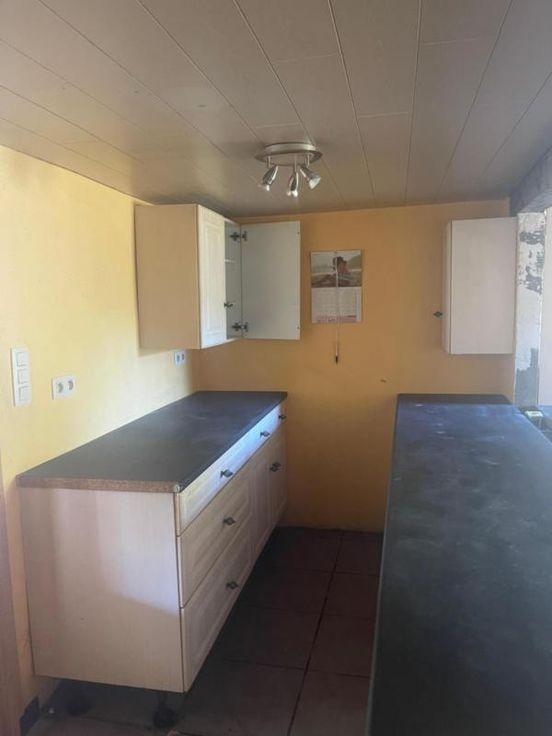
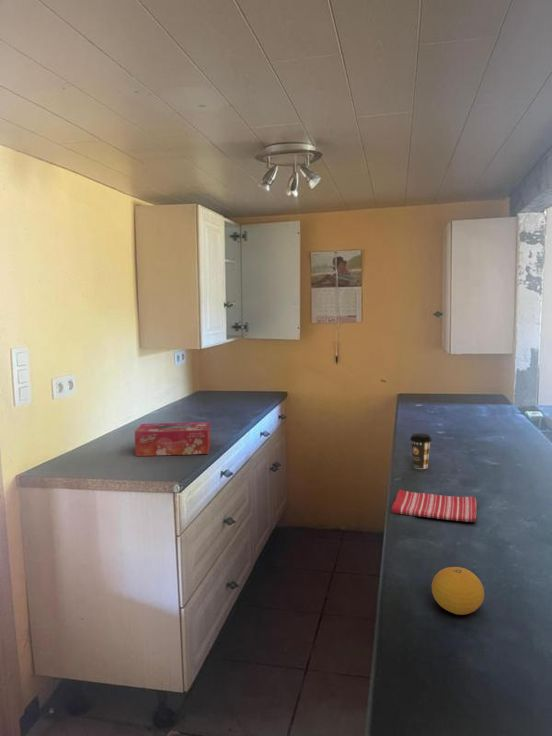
+ fruit [431,566,485,616]
+ tissue box [134,421,212,457]
+ dish towel [391,489,478,523]
+ coffee cup [409,432,433,470]
